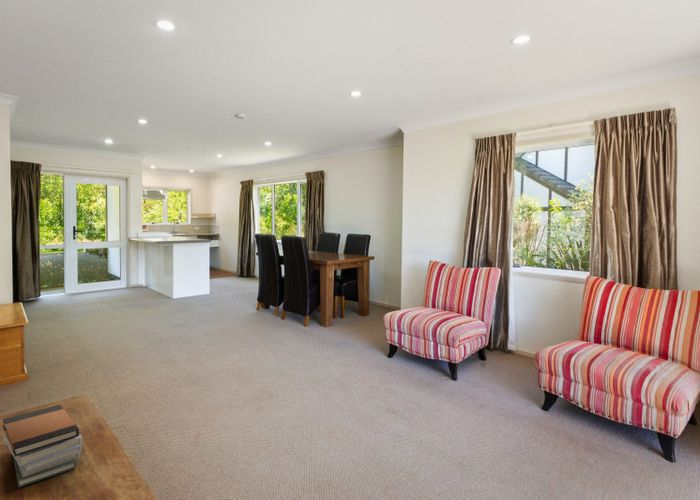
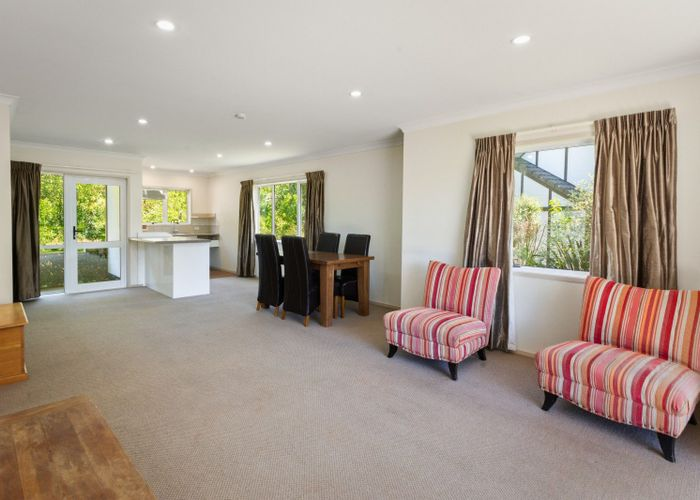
- book stack [1,404,83,489]
